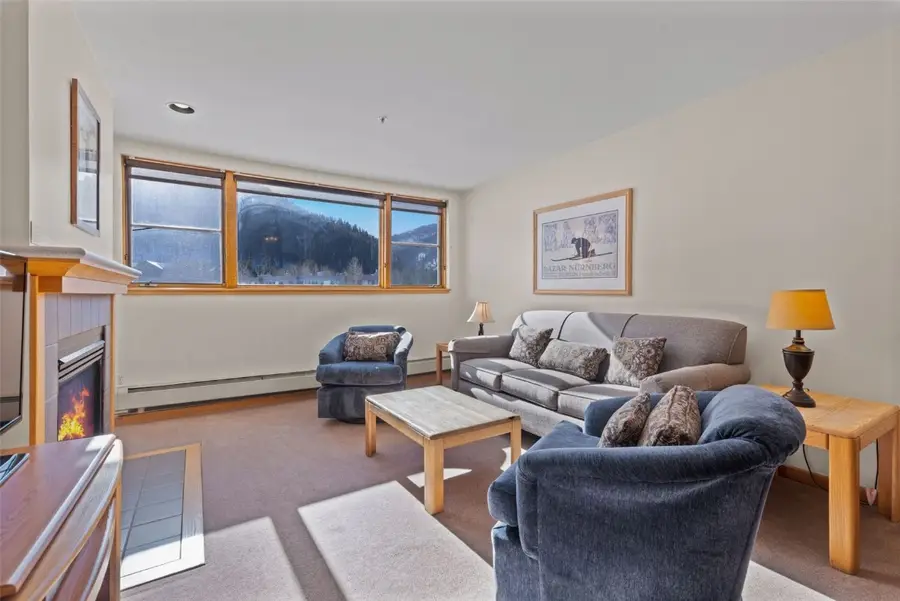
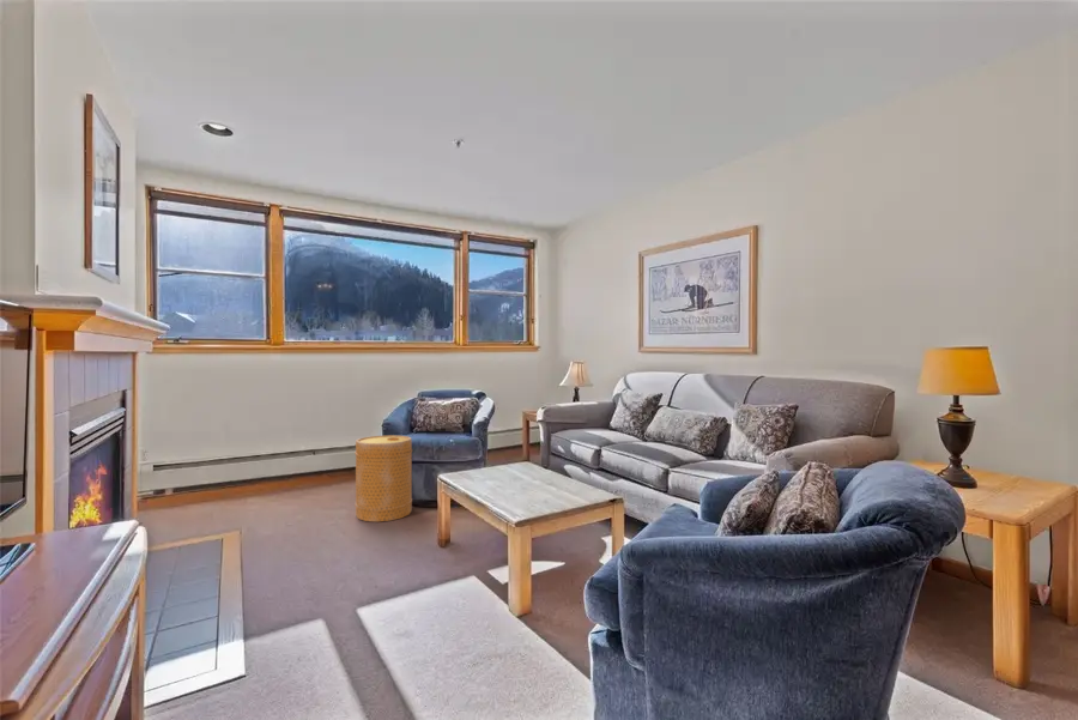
+ basket [353,434,413,522]
